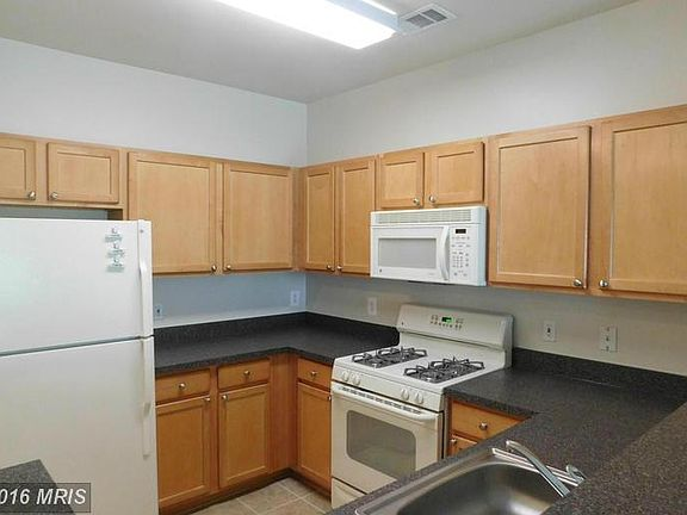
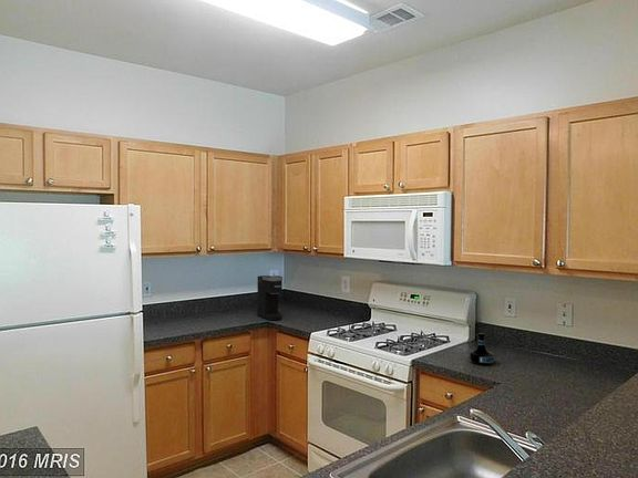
+ coffee maker [256,274,284,321]
+ tequila bottle [469,332,495,366]
